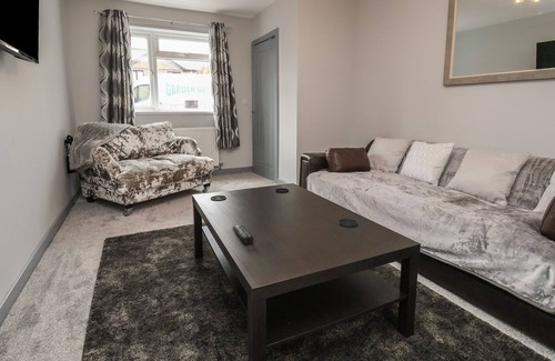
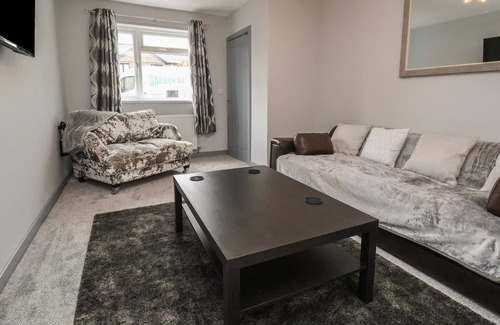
- remote control [232,224,254,244]
